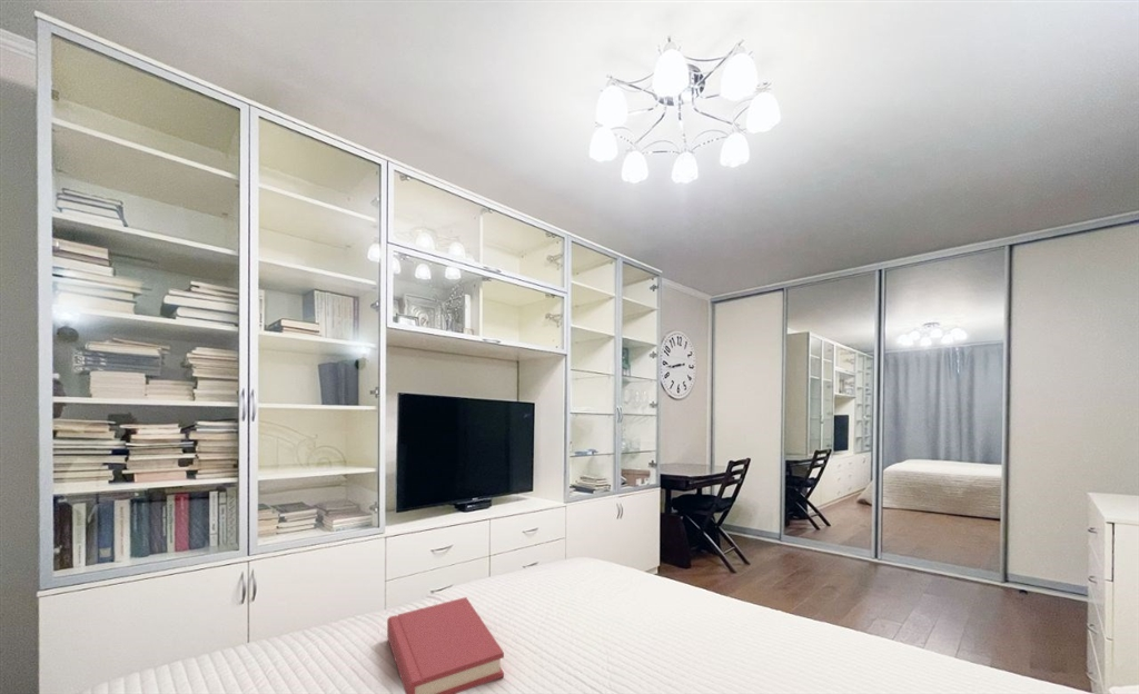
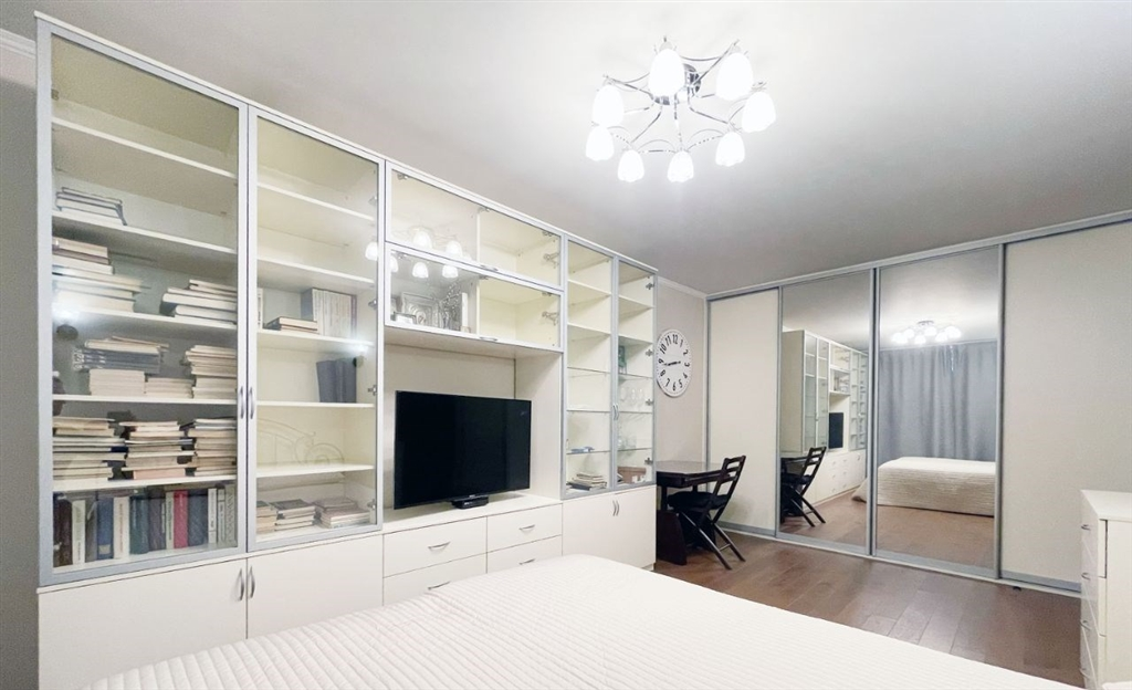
- hardback book [386,596,505,694]
